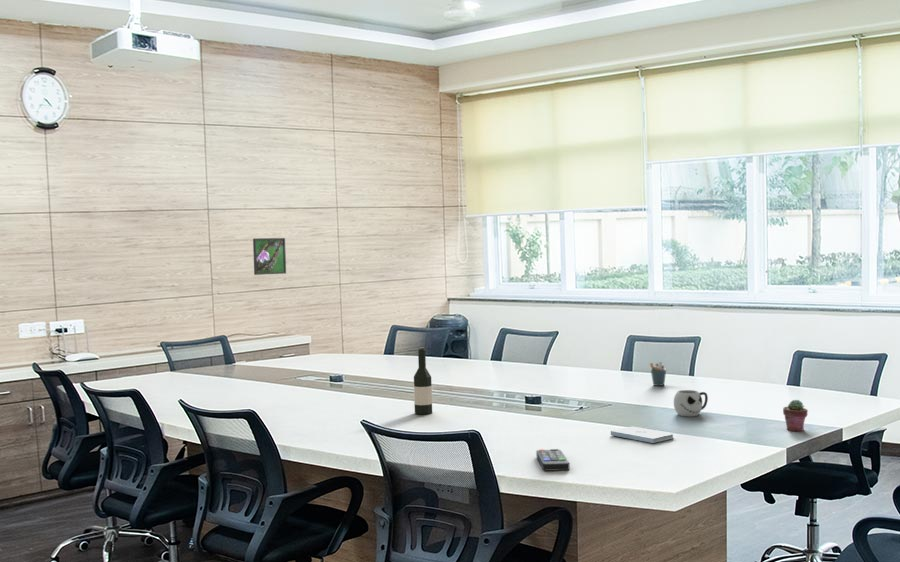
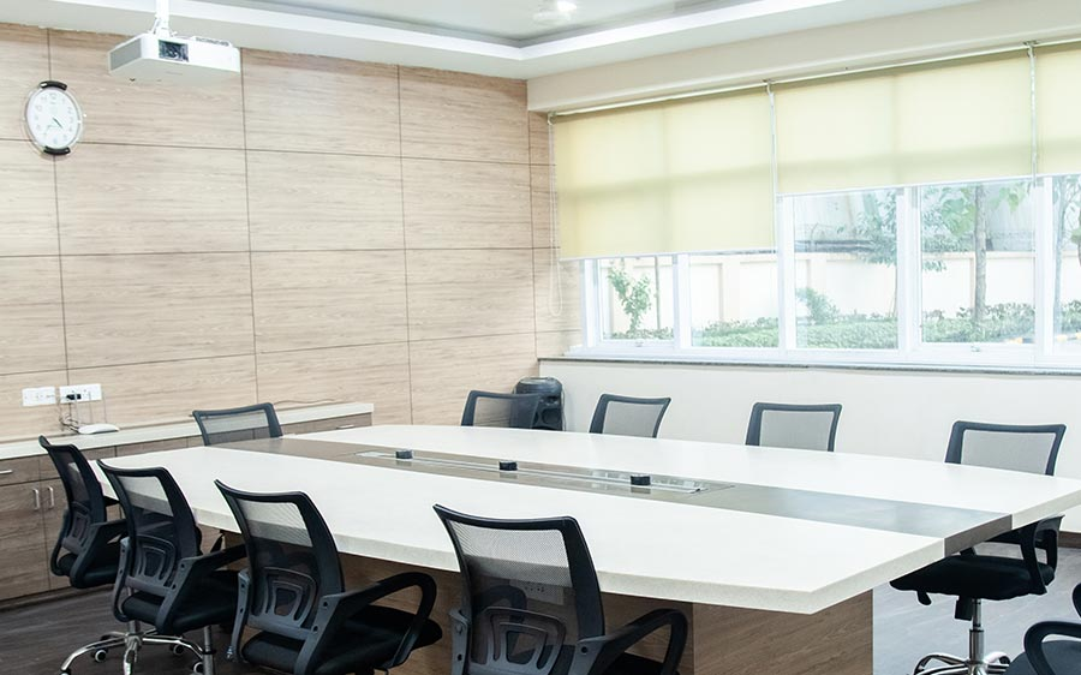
- remote control [535,448,570,472]
- notepad [610,426,674,444]
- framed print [252,237,287,276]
- wine bottle [413,347,433,415]
- pen holder [649,361,667,387]
- potted succulent [782,399,809,432]
- mug [673,389,709,417]
